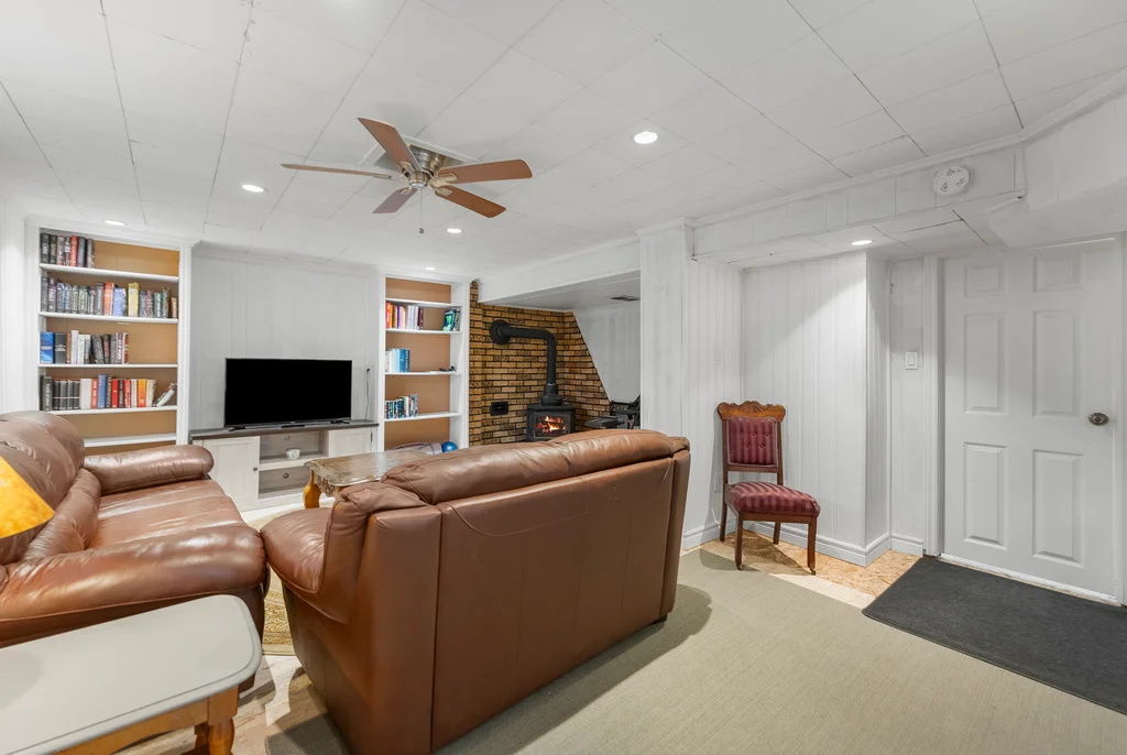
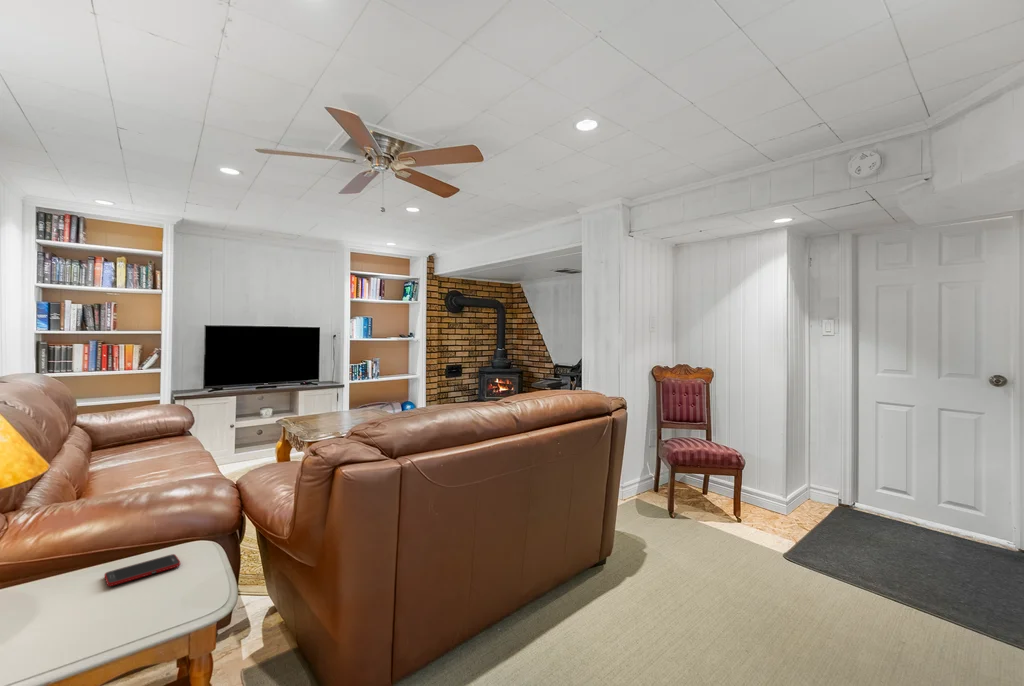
+ cell phone [103,553,181,587]
